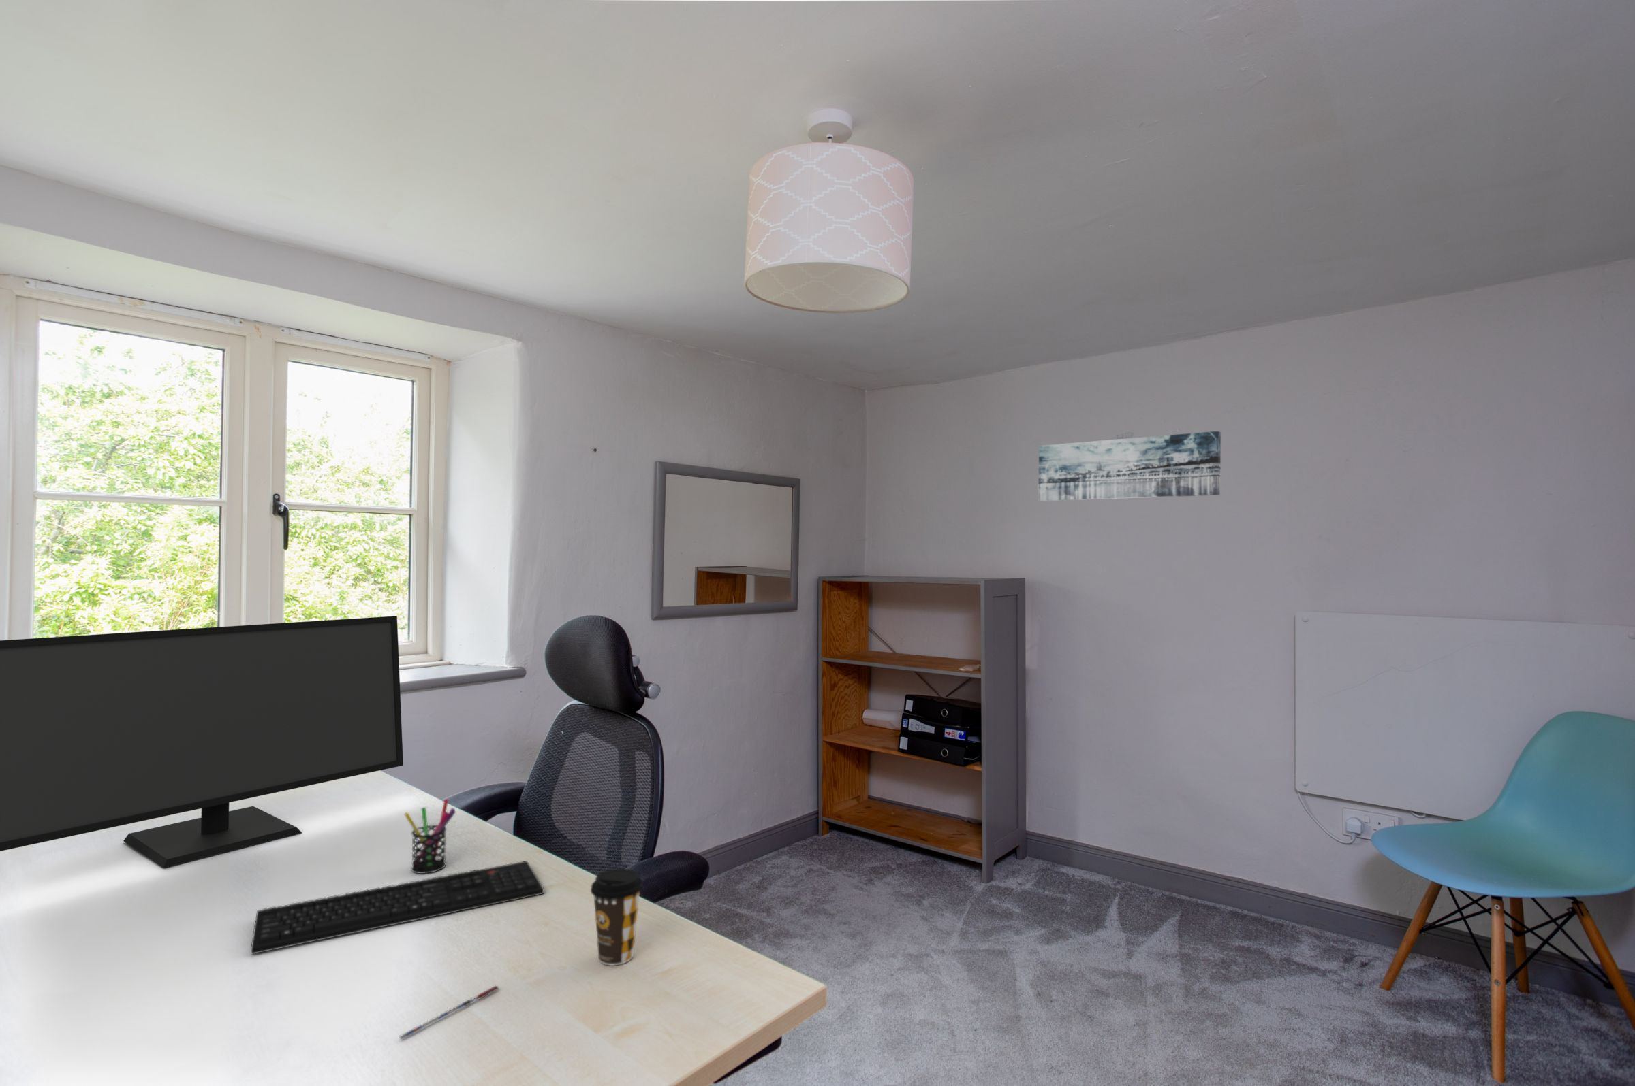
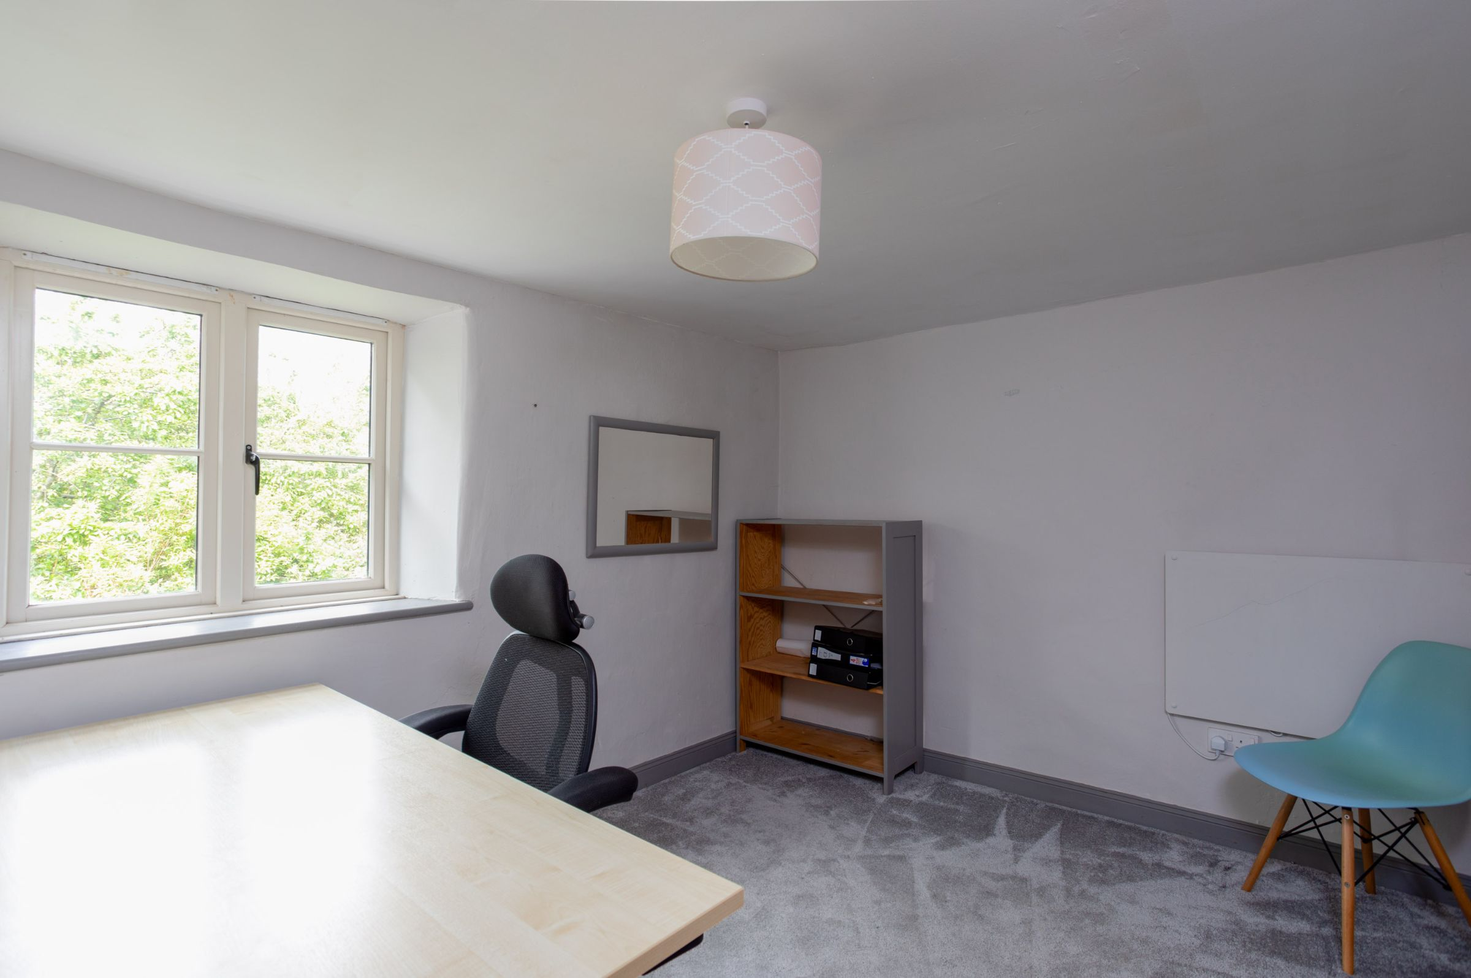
- keyboard [250,861,545,955]
- pen holder [404,799,456,874]
- pen [399,984,500,1041]
- coffee cup [589,868,644,966]
- wall art [1037,430,1221,502]
- monitor [0,616,404,869]
